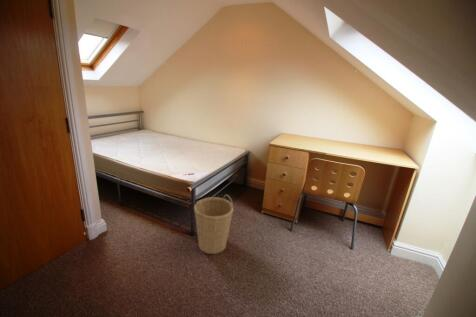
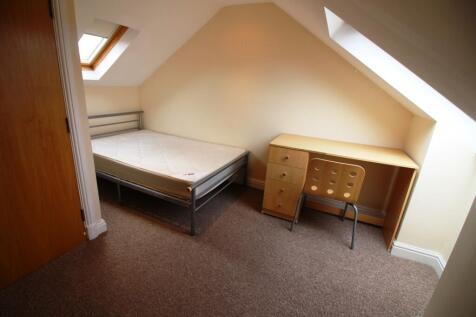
- basket [193,194,235,255]
